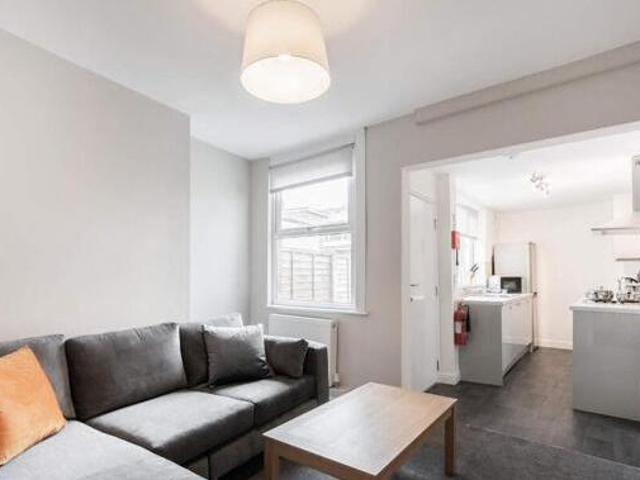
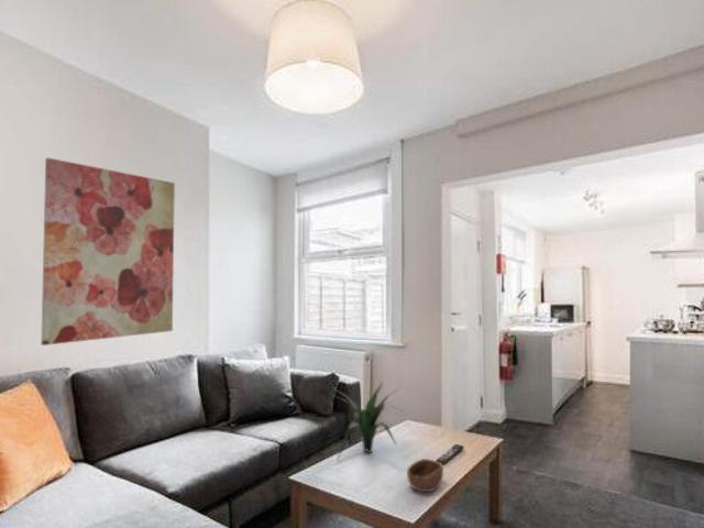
+ bowl [406,458,444,493]
+ wall art [40,157,176,346]
+ remote control [435,443,465,466]
+ plant [332,382,407,462]
